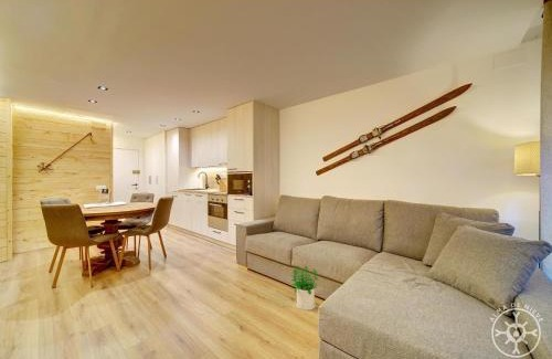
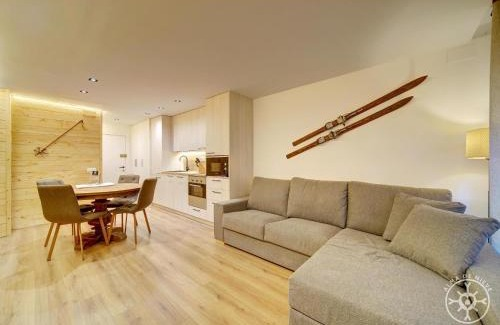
- potted plant [289,265,320,312]
